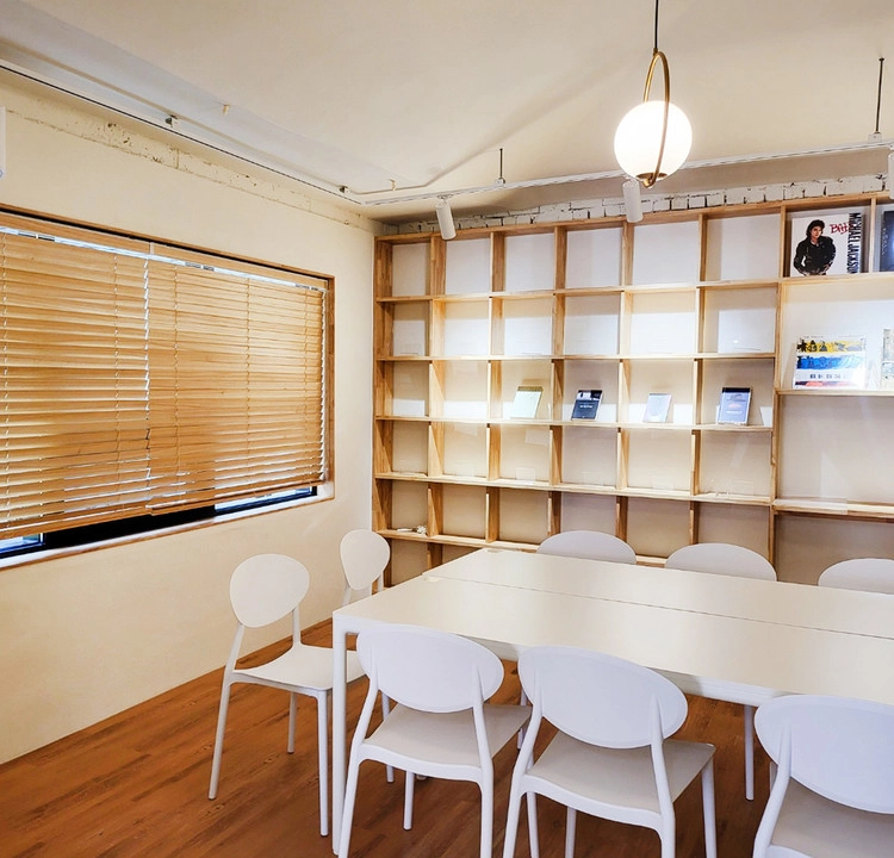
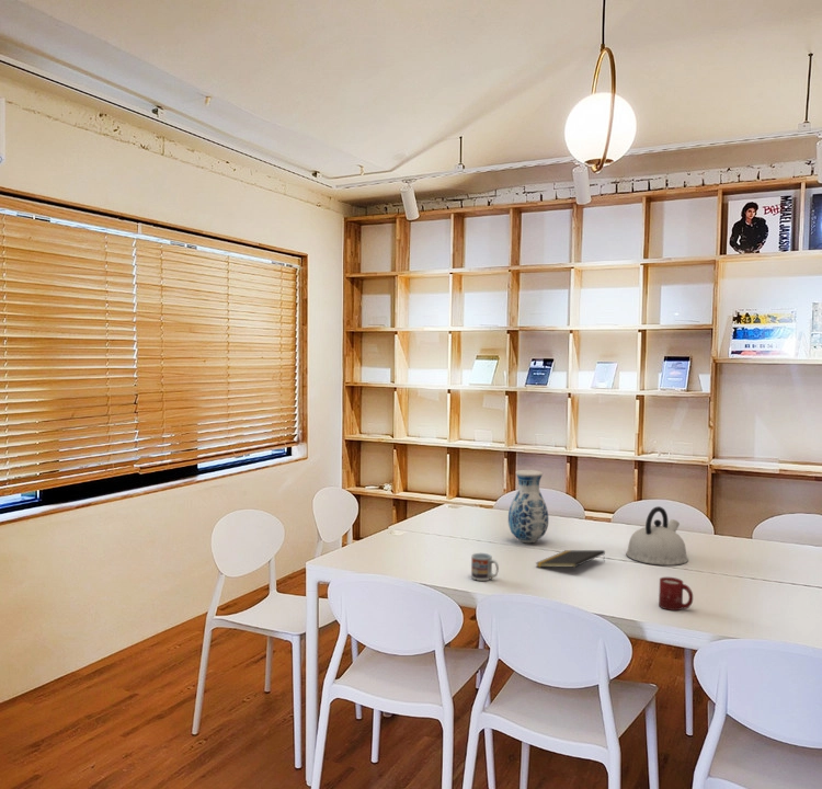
+ vase [507,469,549,544]
+ cup [658,576,694,611]
+ notepad [535,549,606,569]
+ kettle [625,505,689,567]
+ cup [470,552,500,582]
